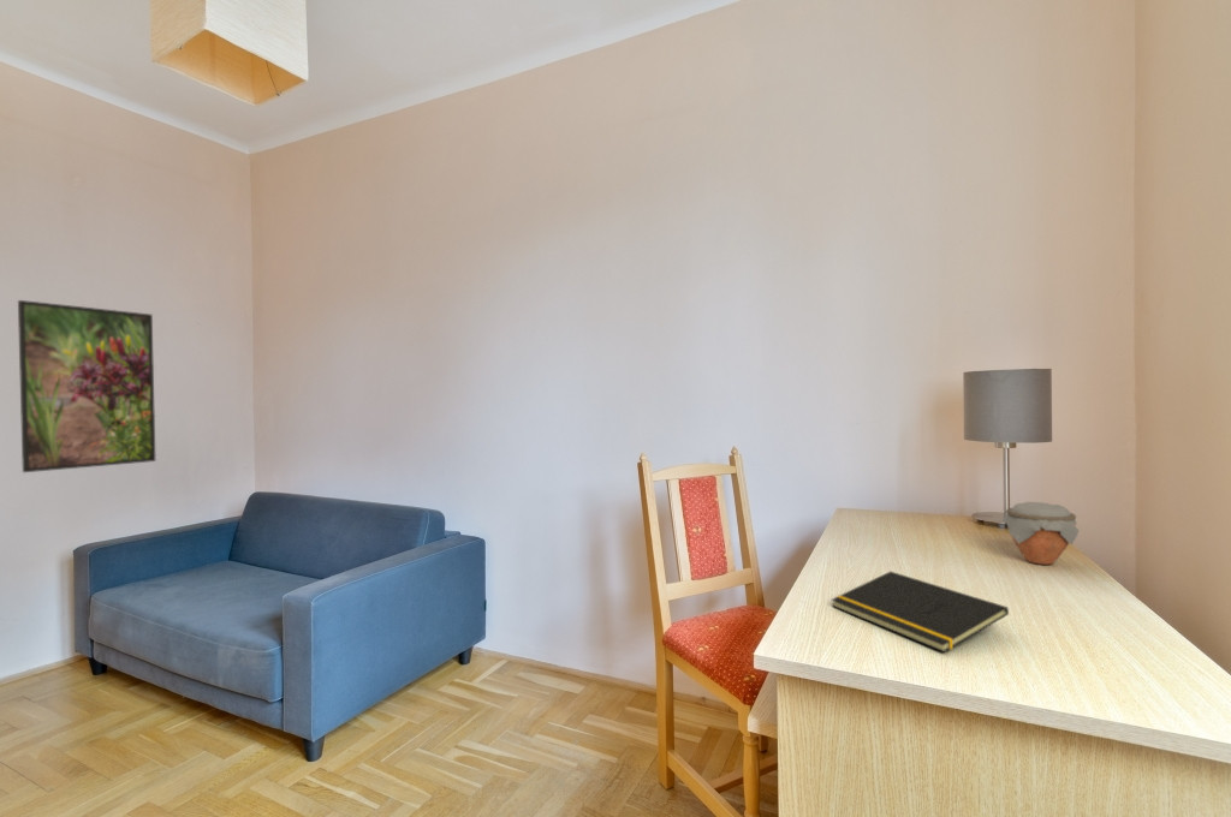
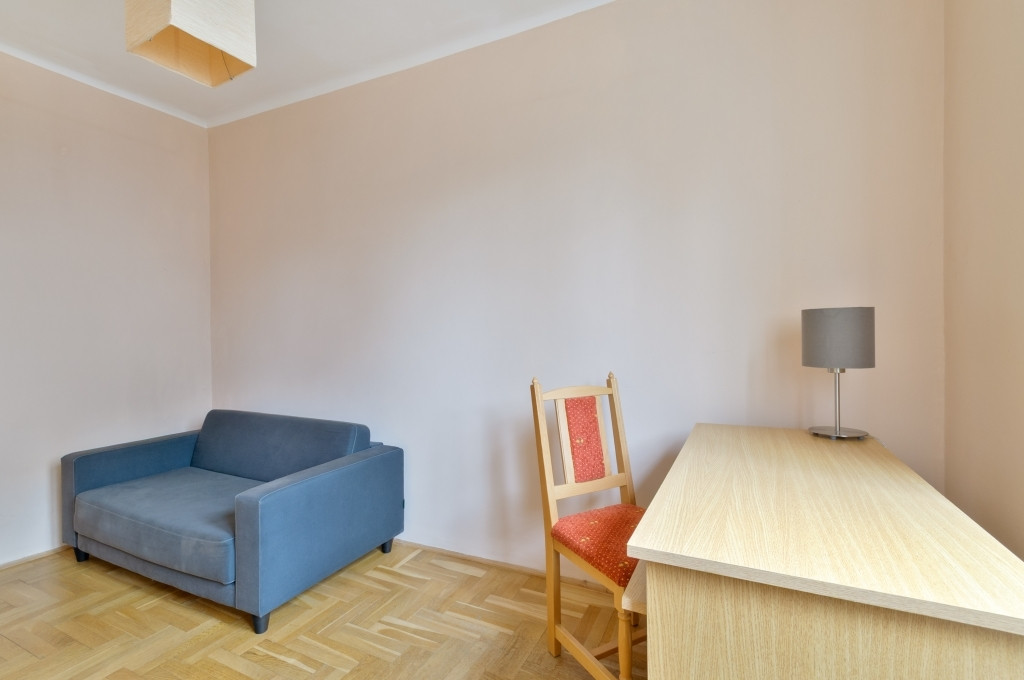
- notepad [831,571,1010,654]
- jar [1000,501,1081,566]
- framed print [17,299,156,473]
